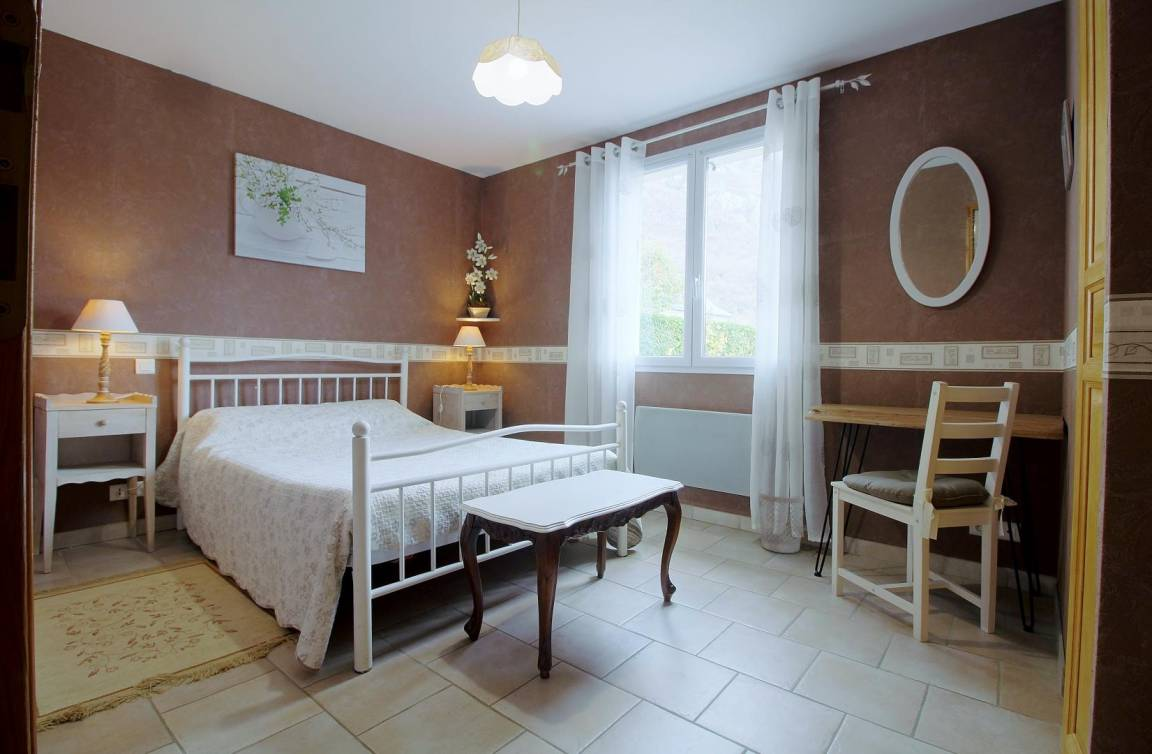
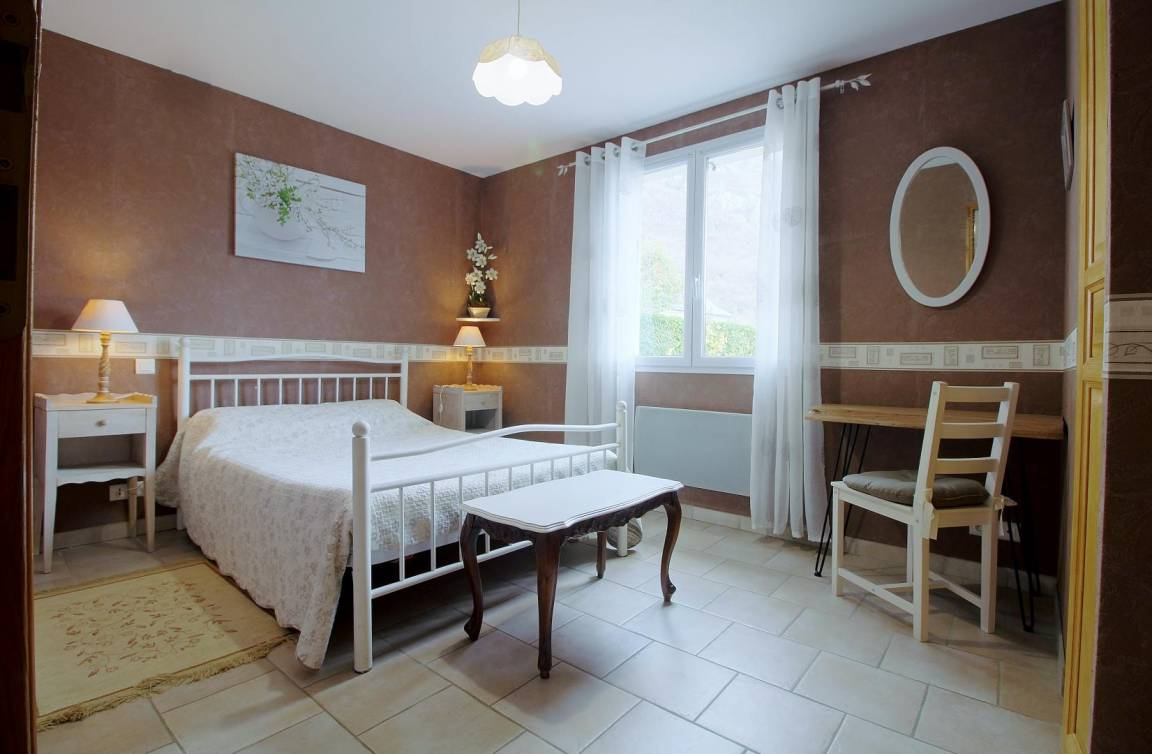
- wastebasket [757,489,805,554]
